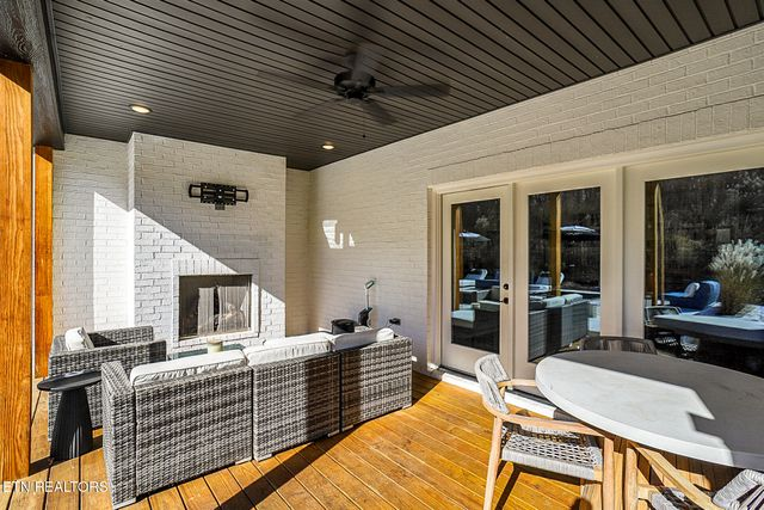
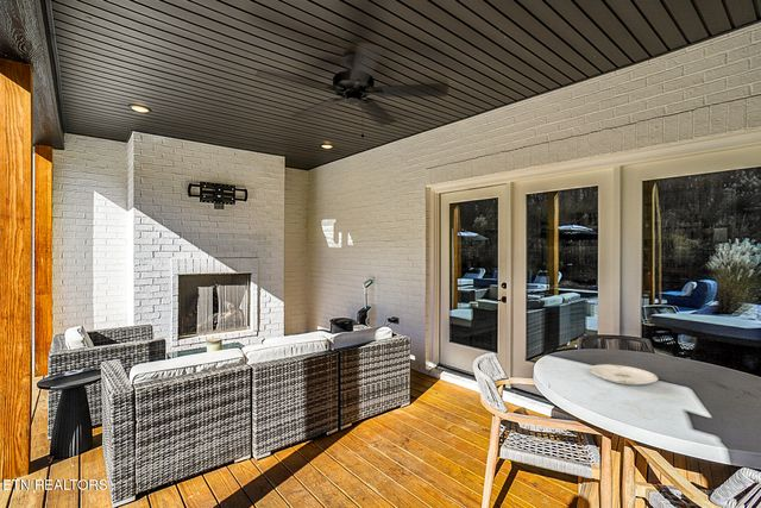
+ plate [589,363,660,387]
